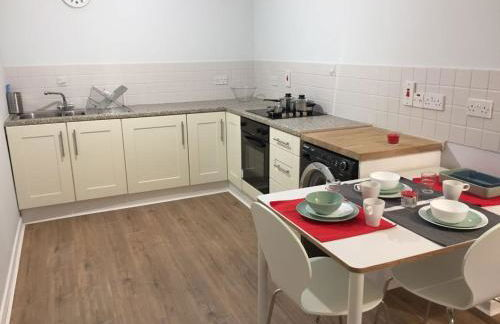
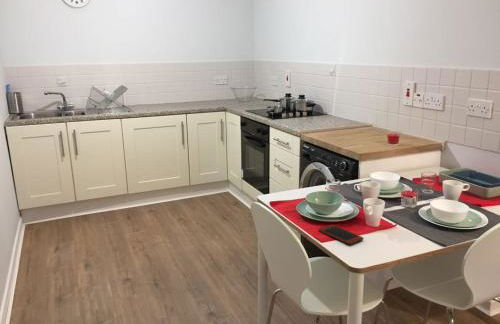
+ smartphone [318,224,365,245]
